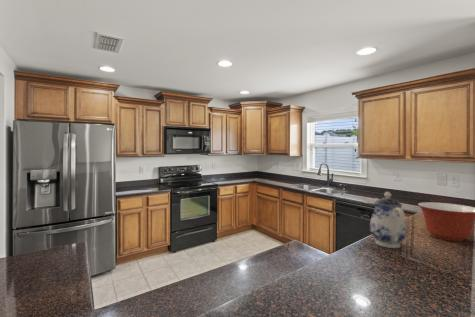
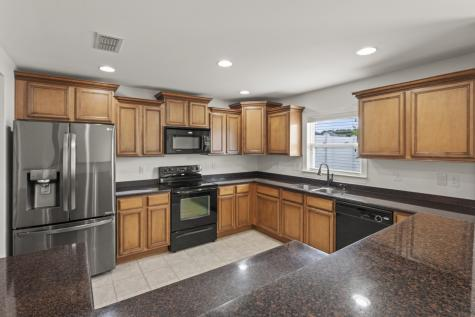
- mixing bowl [417,201,475,242]
- teapot [369,191,408,249]
